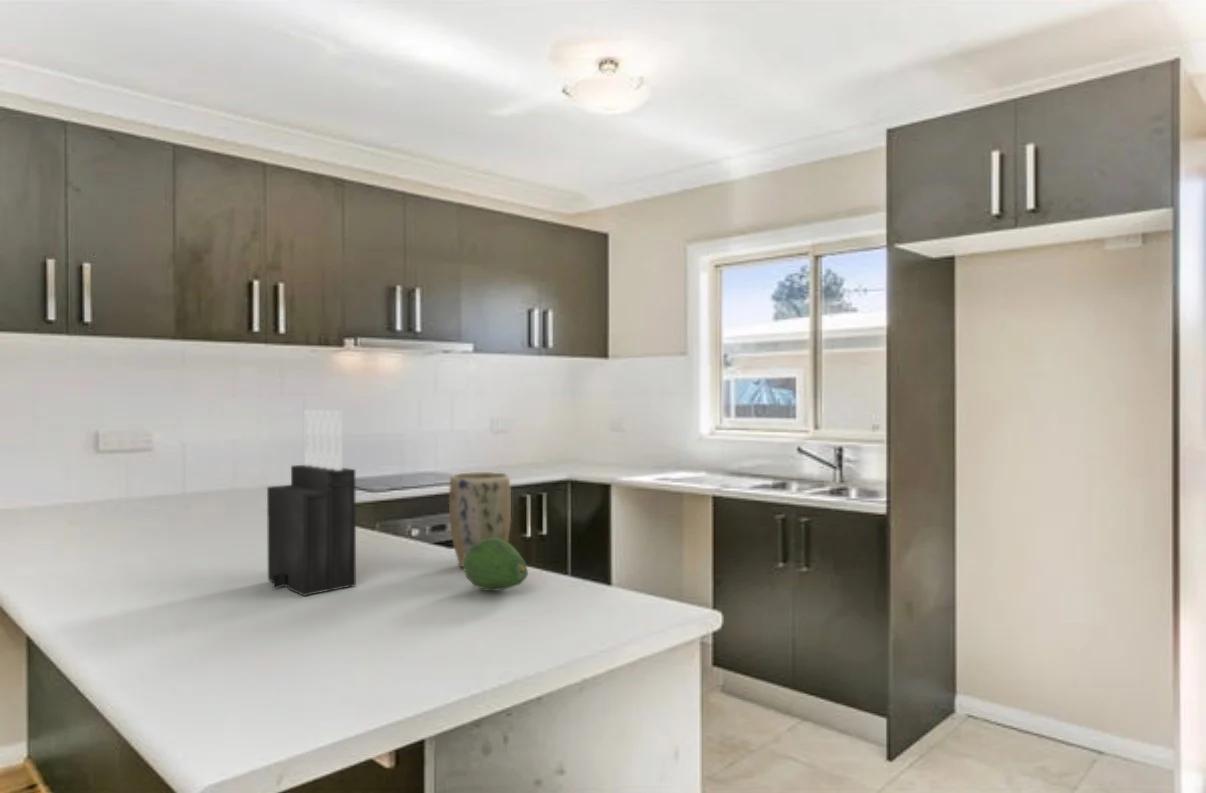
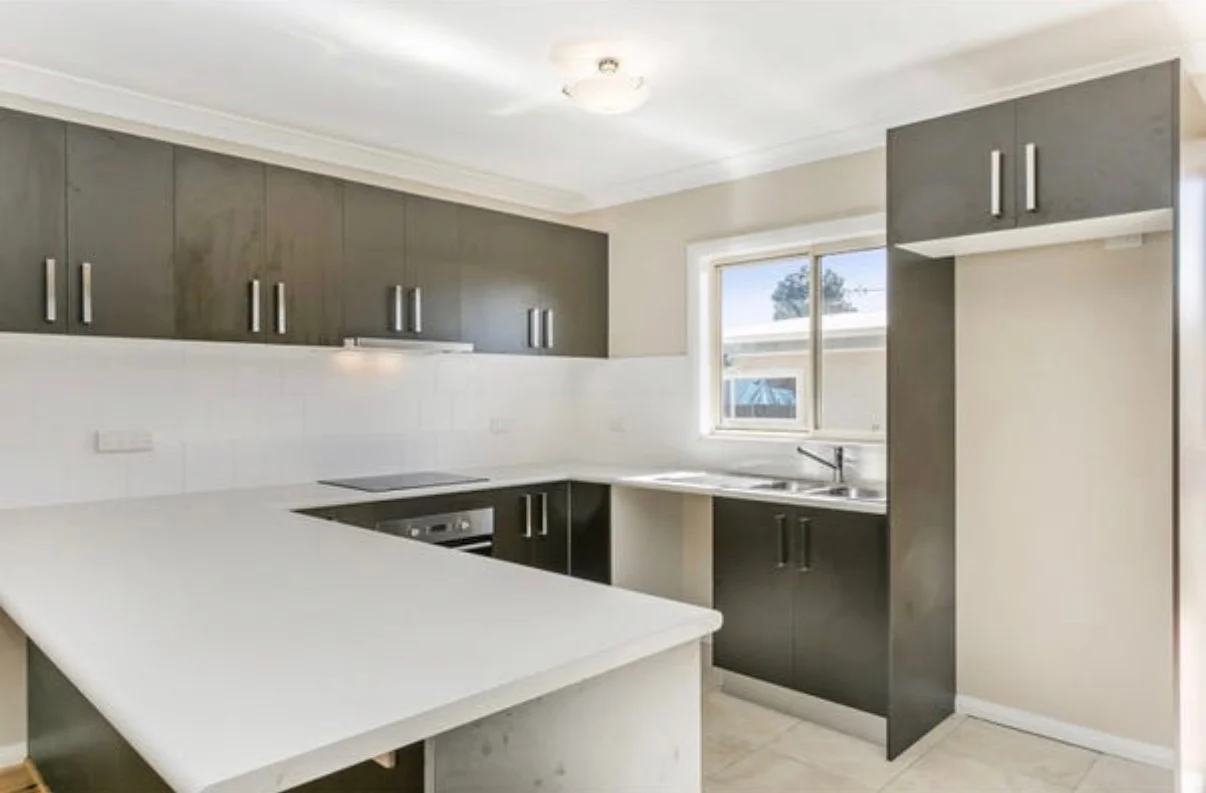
- plant pot [448,471,512,569]
- knife block [266,409,357,597]
- fruit [463,538,529,592]
